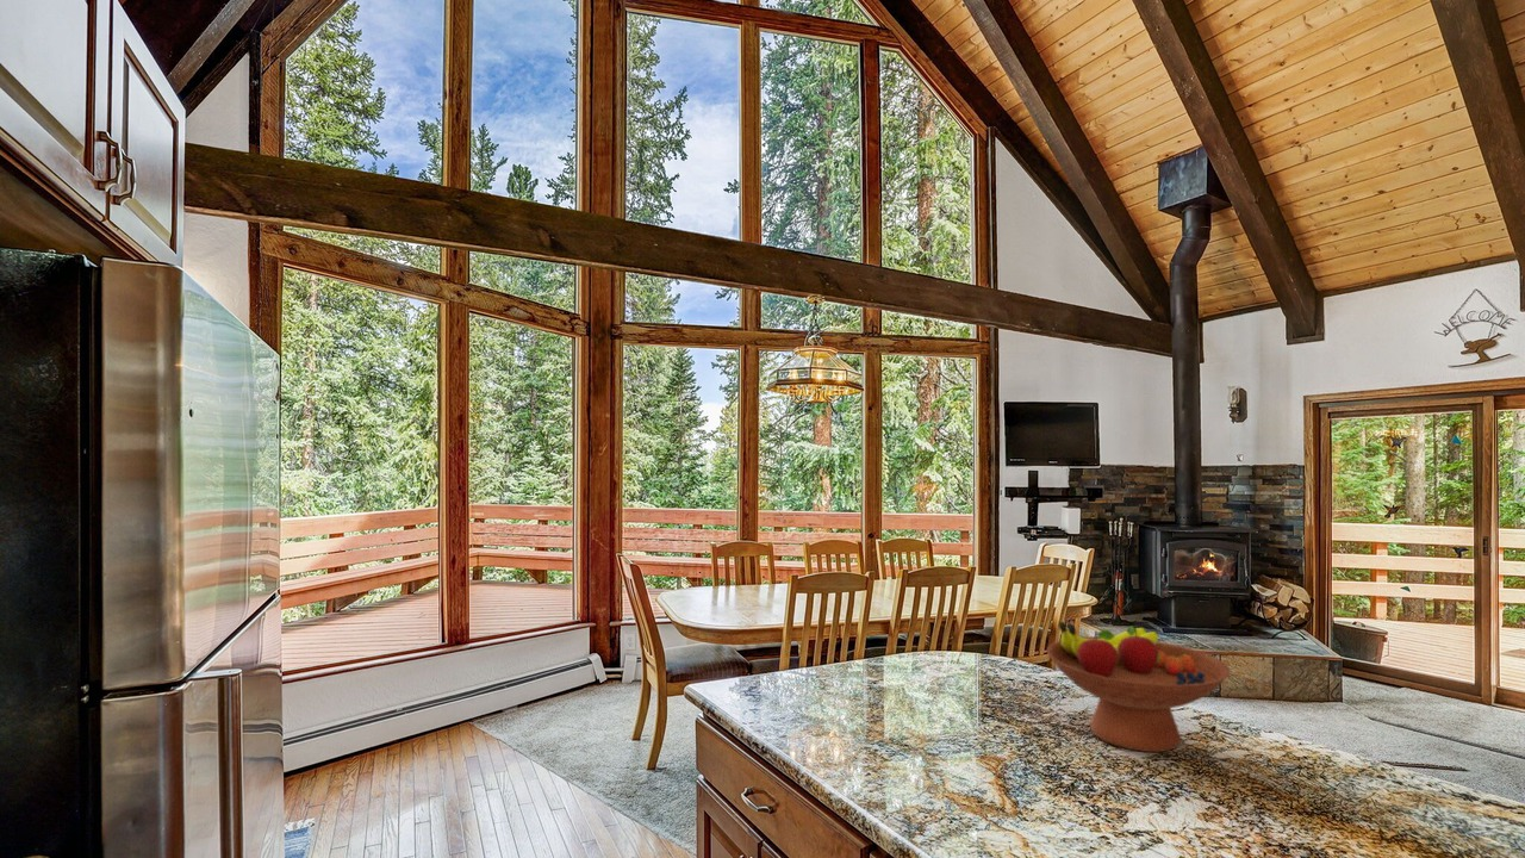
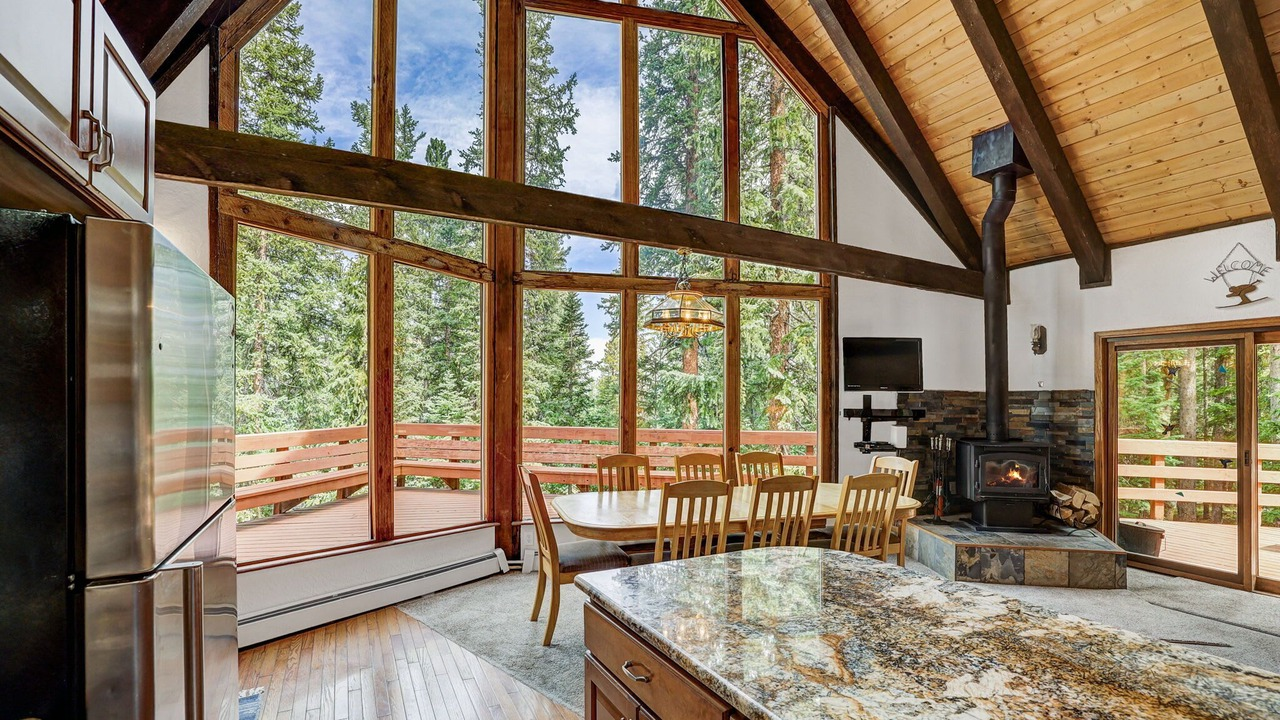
- fruit bowl [1046,621,1232,754]
